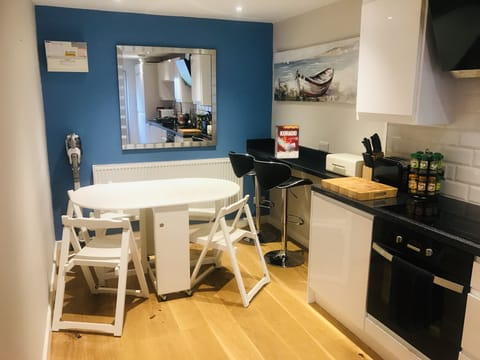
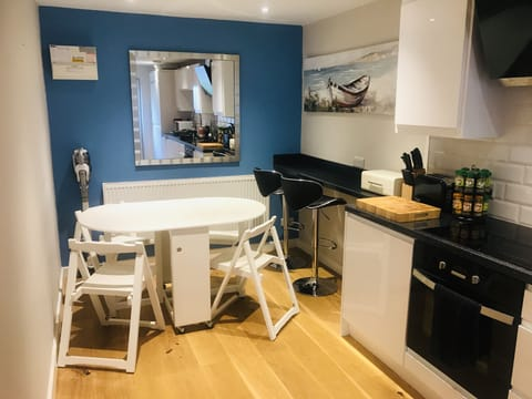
- cereal box [274,124,300,159]
